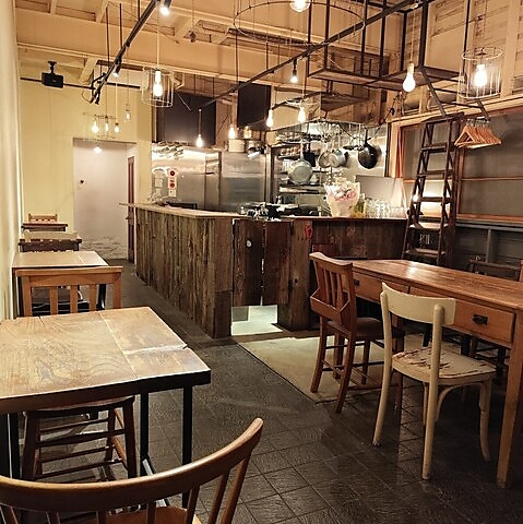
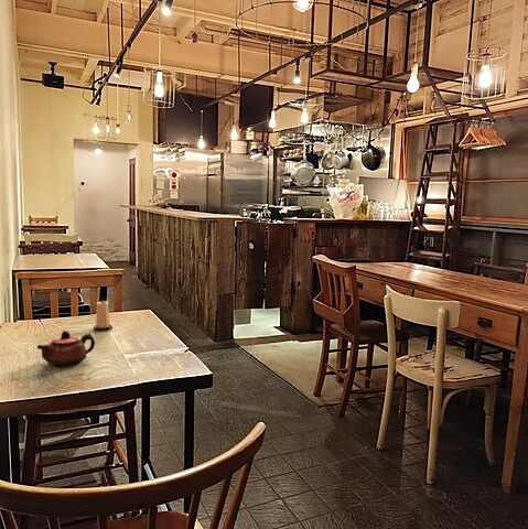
+ teapot [36,330,96,368]
+ candle [93,300,114,332]
